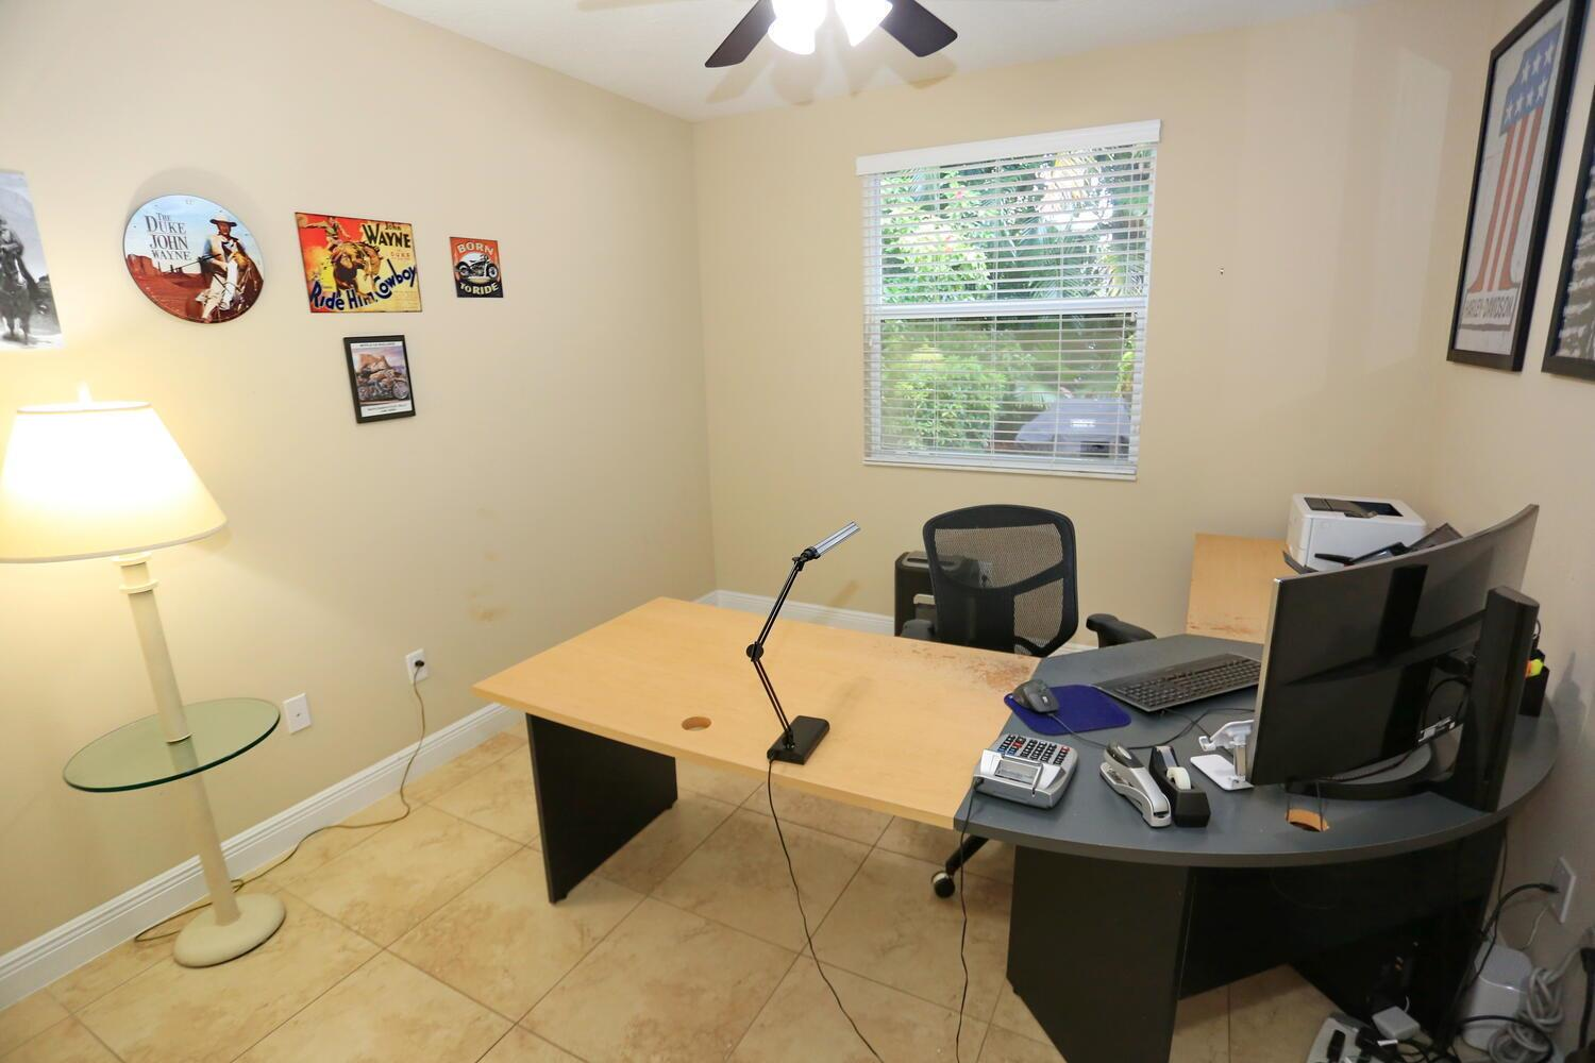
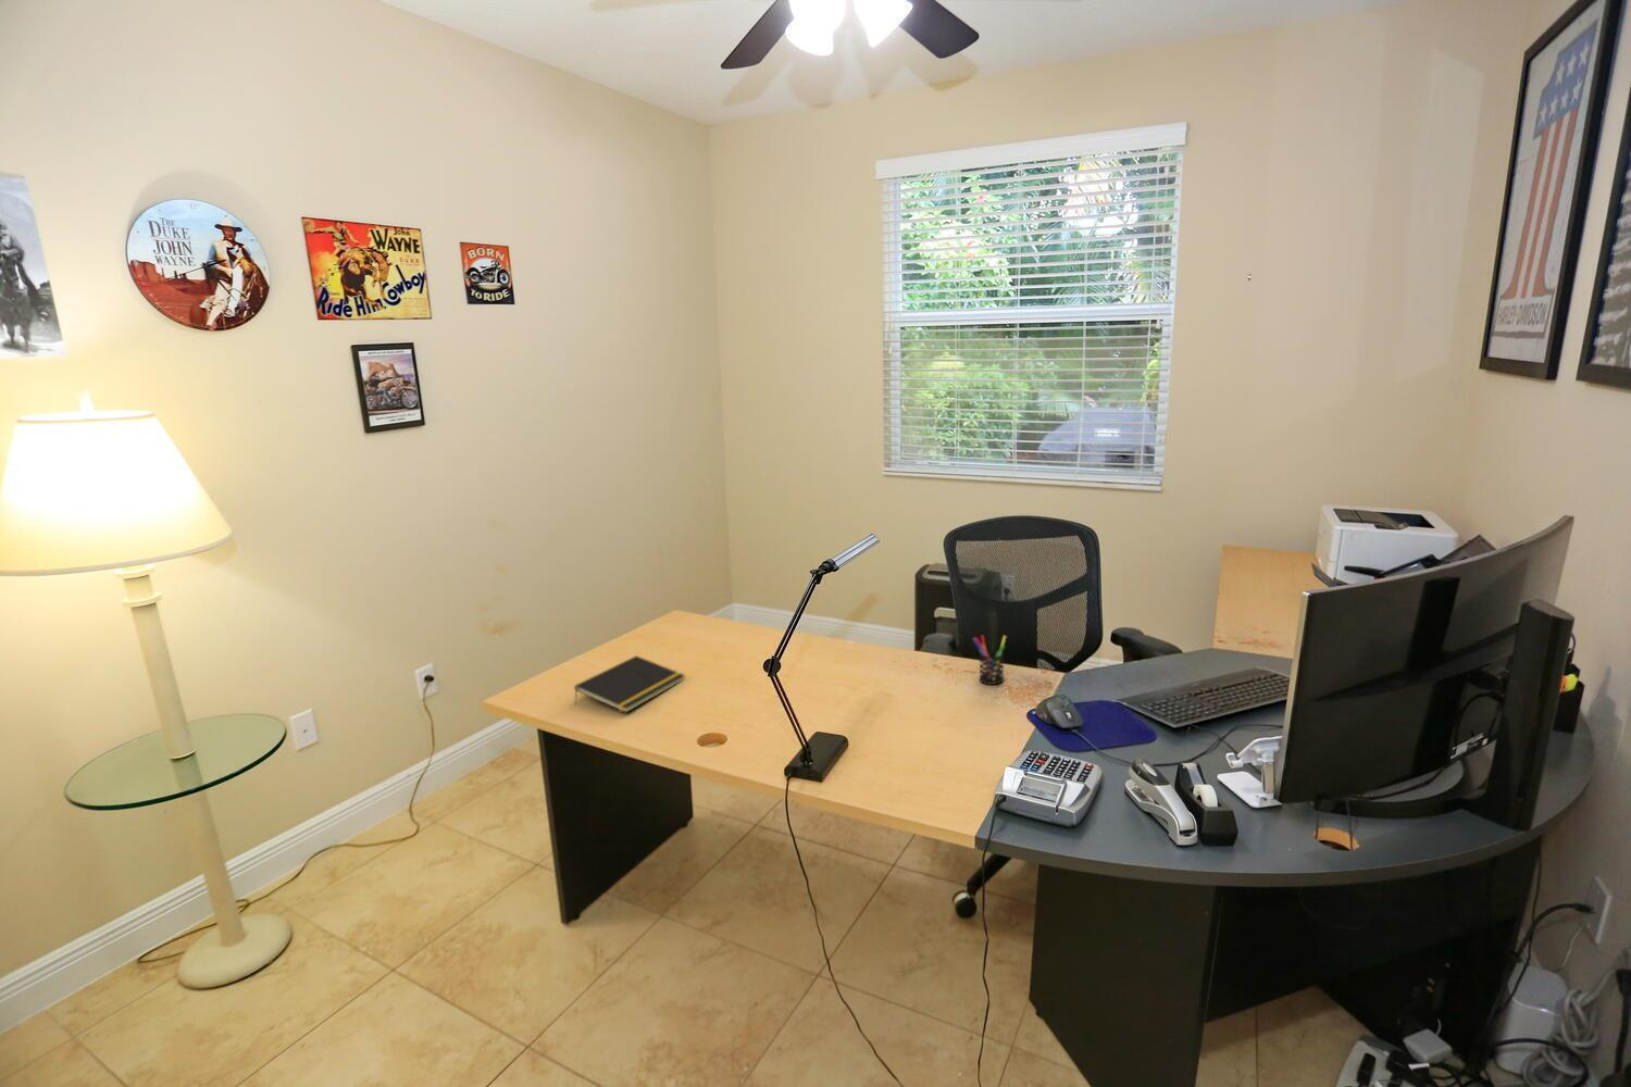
+ pen holder [971,633,1008,685]
+ notepad [573,654,686,715]
